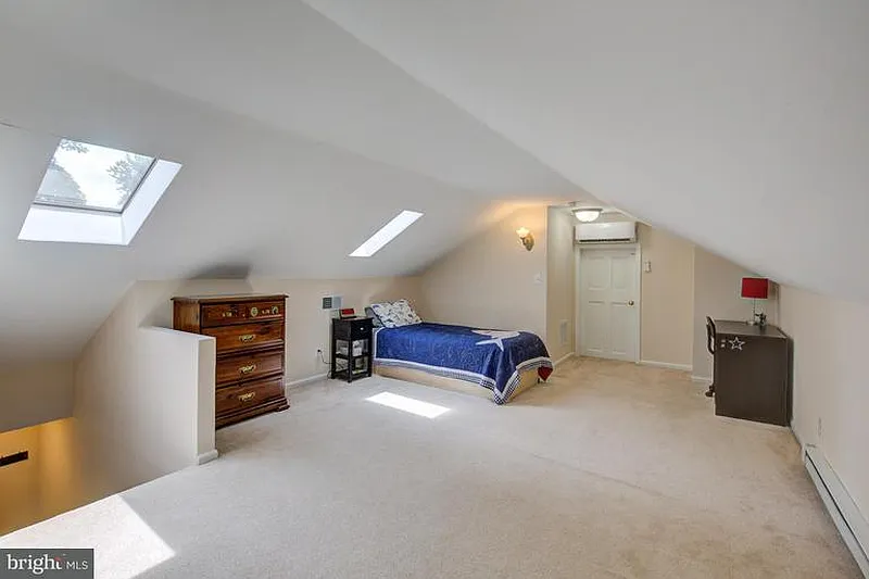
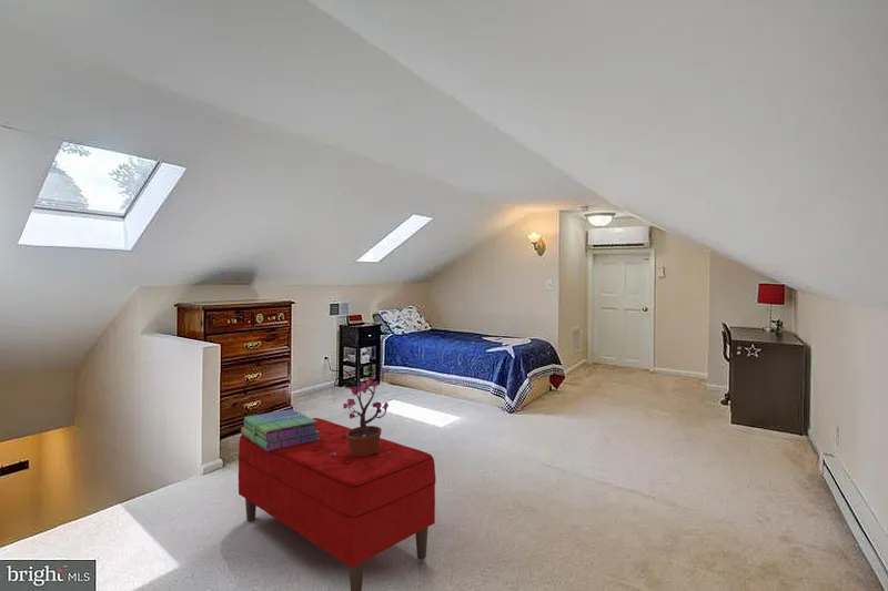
+ bench [238,417,437,591]
+ stack of books [240,408,320,451]
+ potted plant [330,375,391,457]
